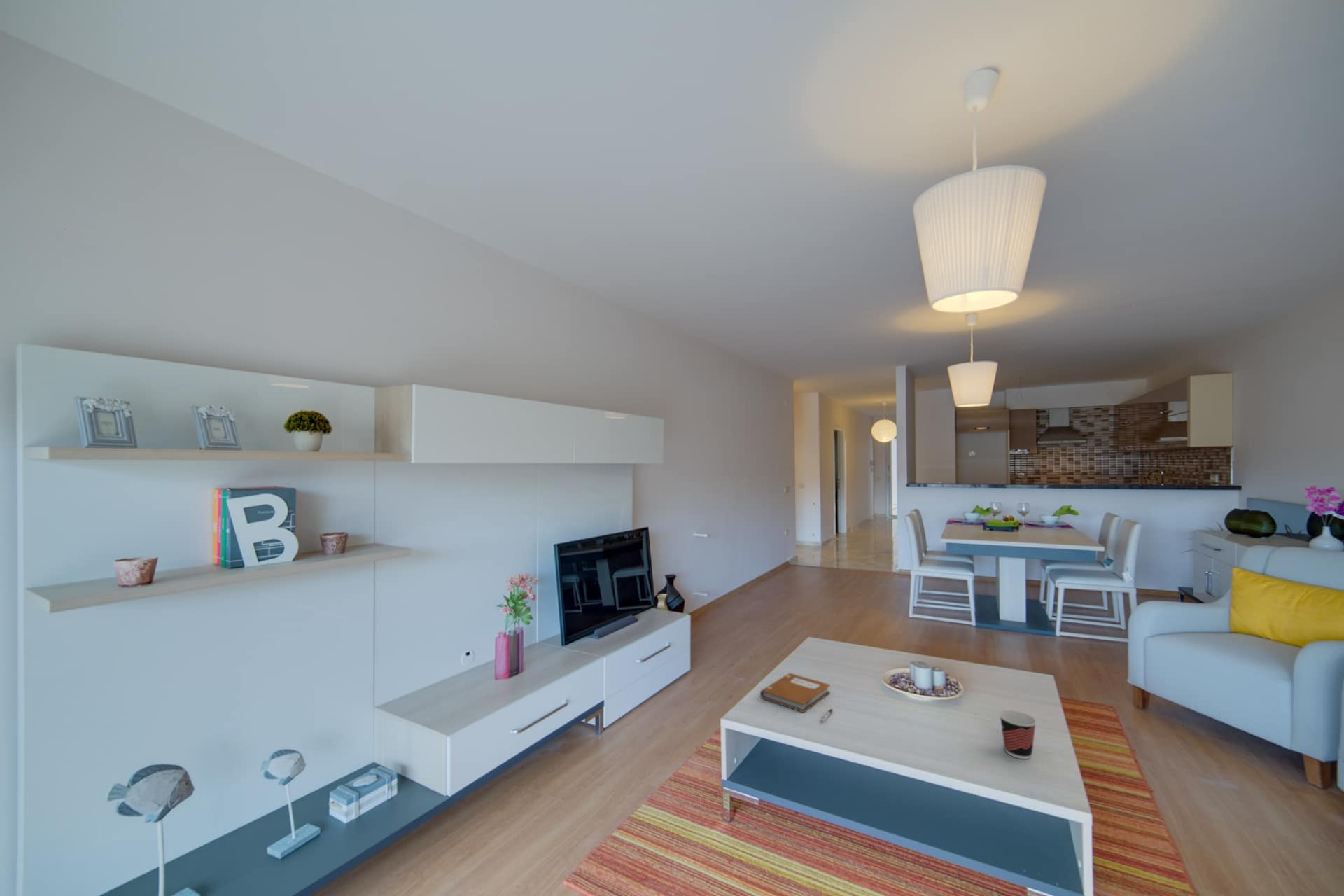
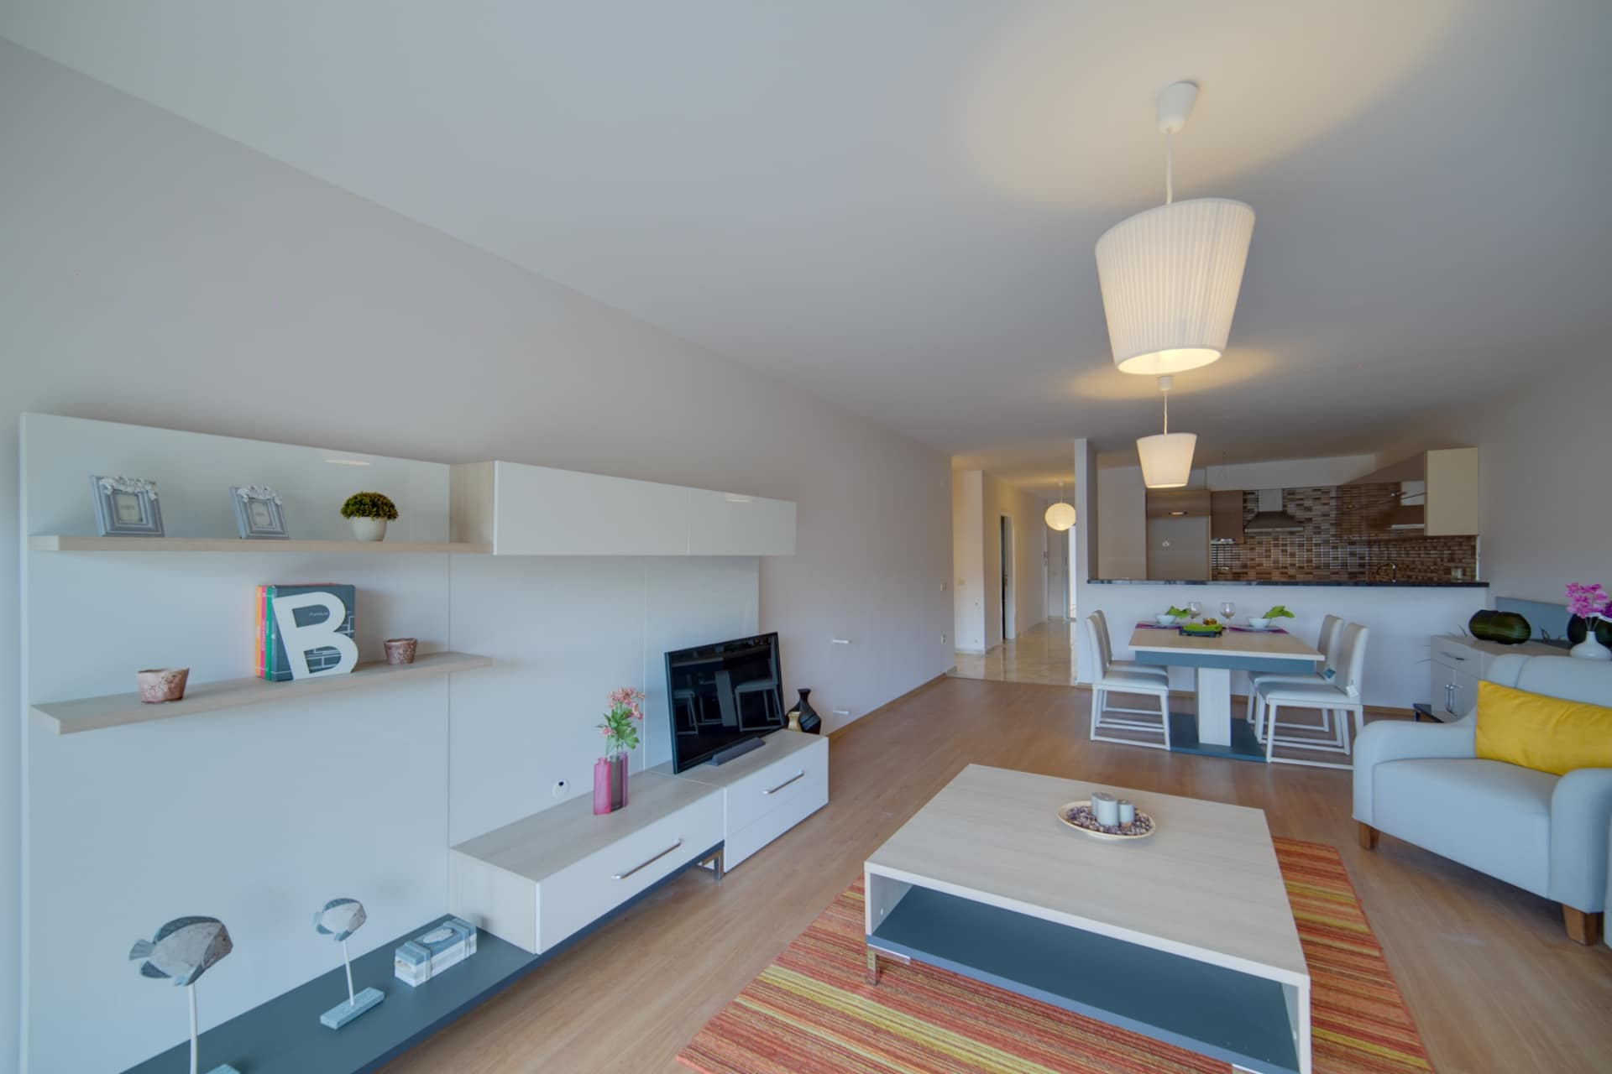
- notebook [759,673,831,713]
- cup [998,710,1037,759]
- pen [821,707,834,722]
